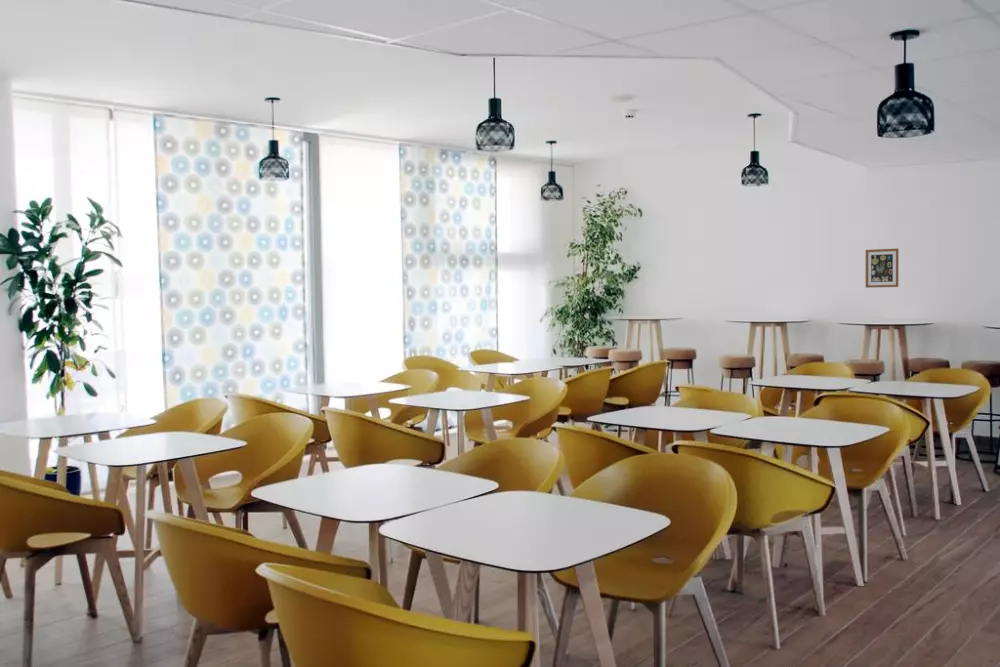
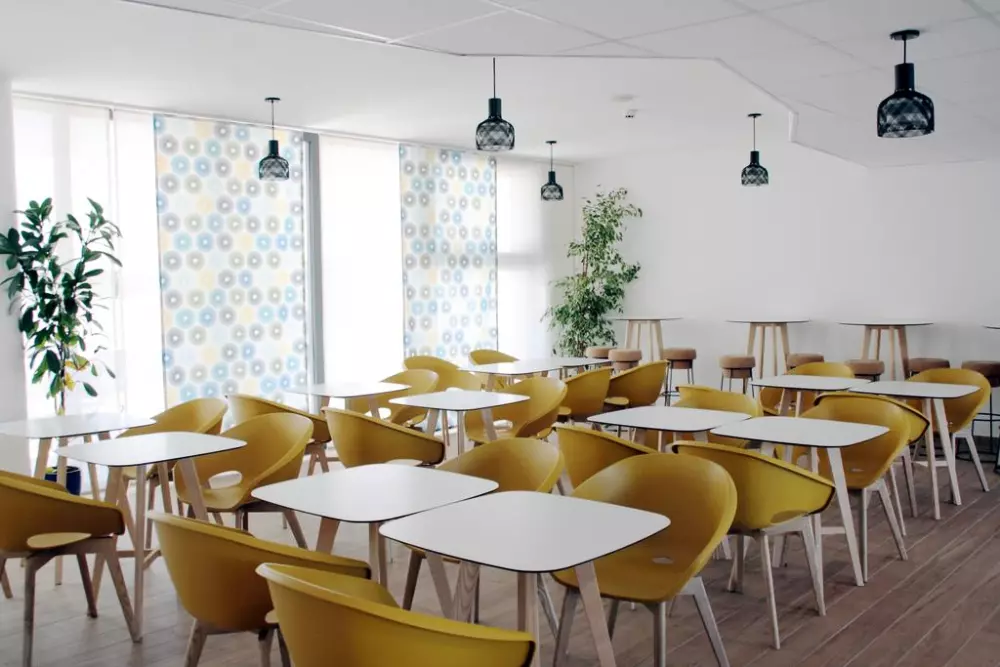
- wall art [865,248,899,289]
